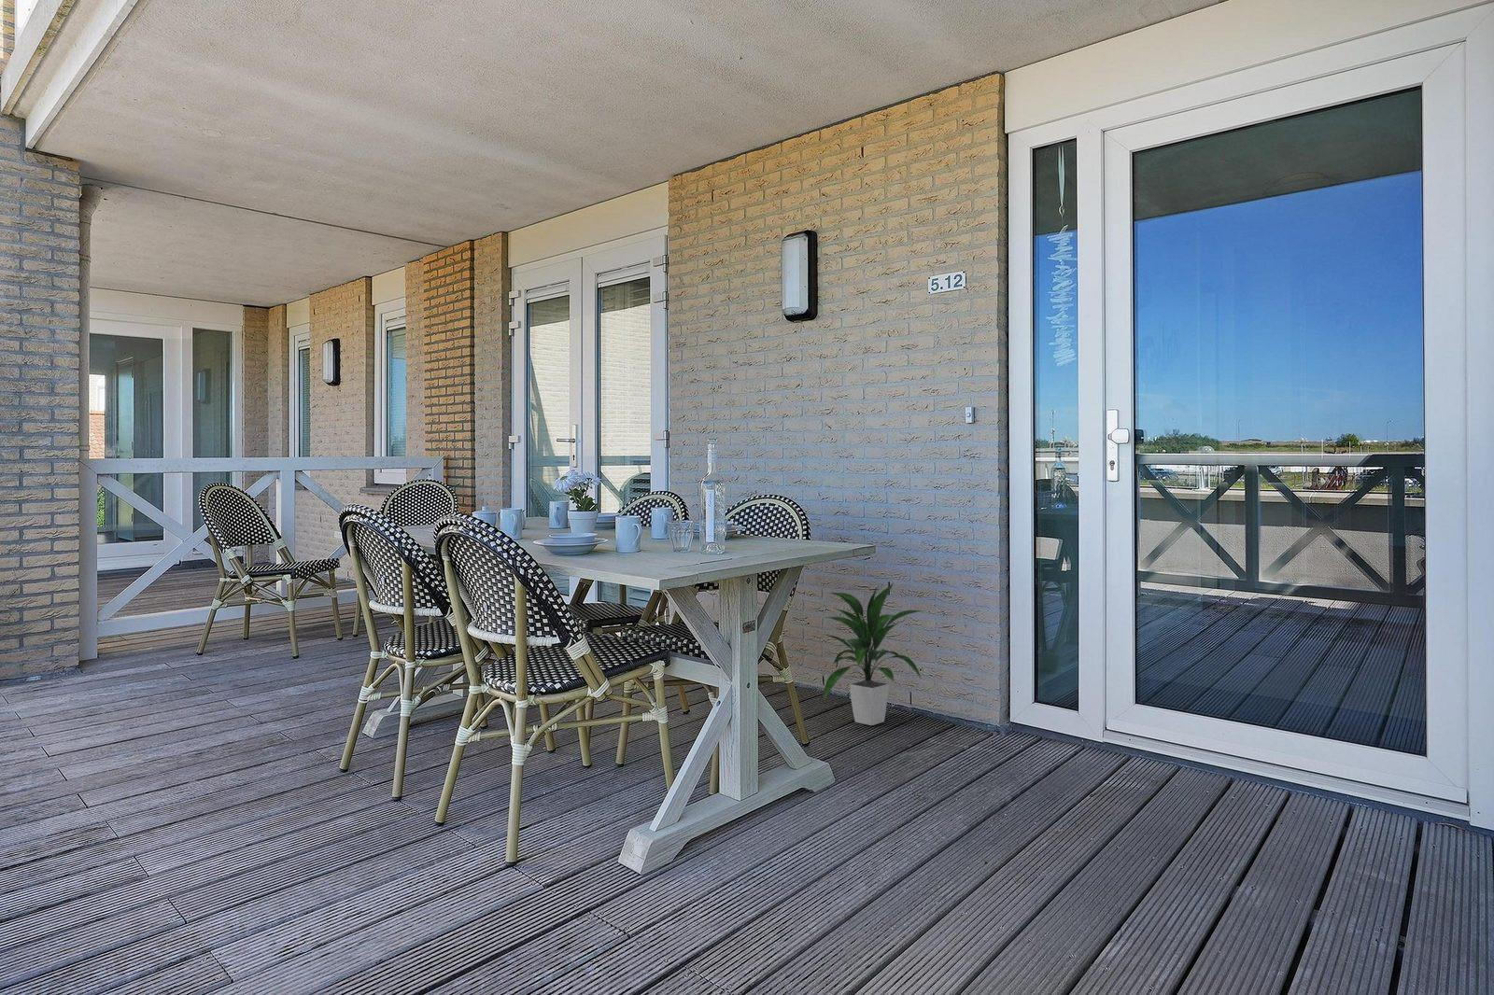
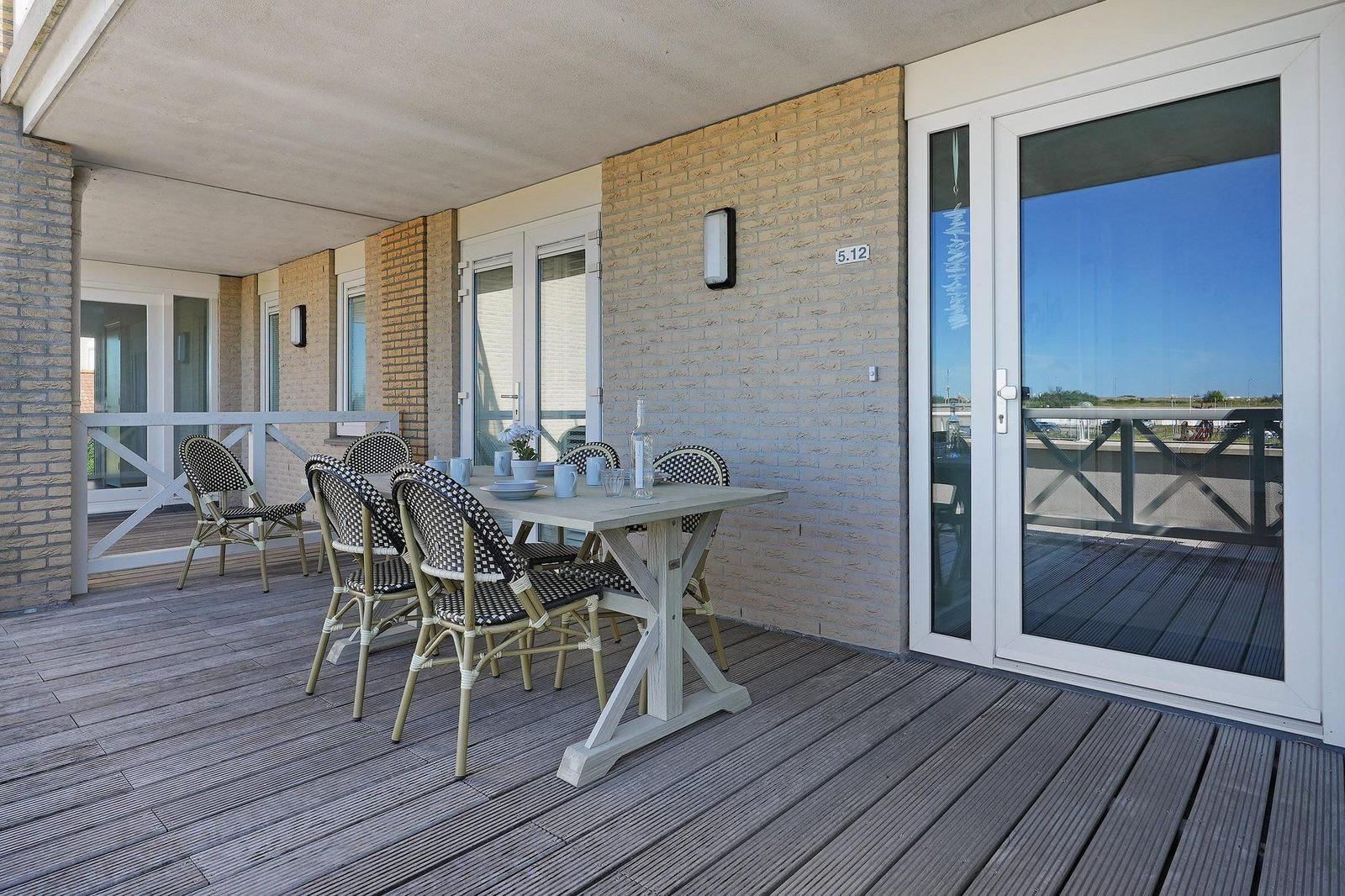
- indoor plant [823,582,925,726]
